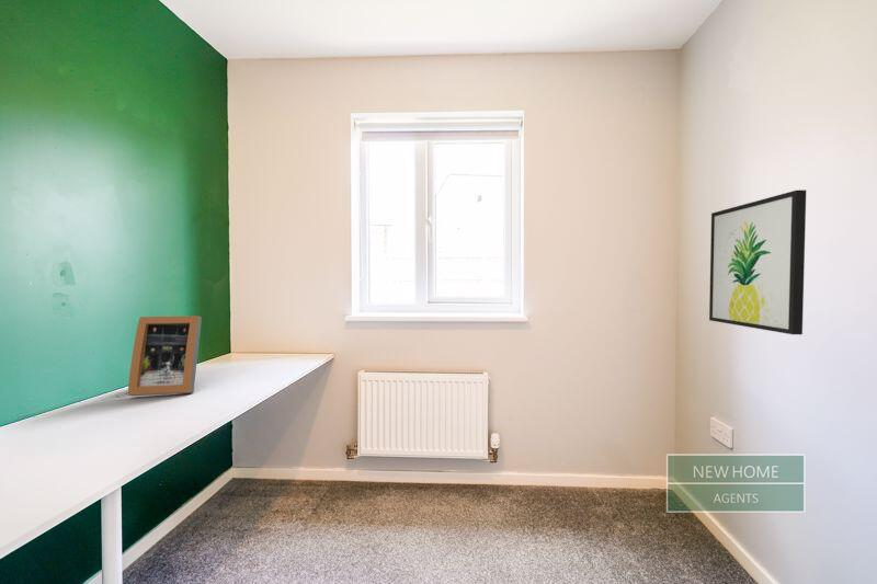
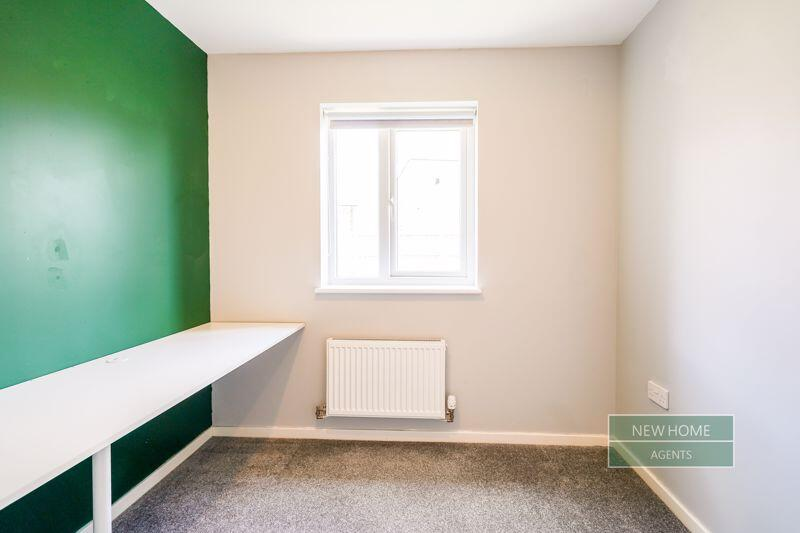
- wall art [708,188,807,335]
- picture frame [127,314,203,397]
